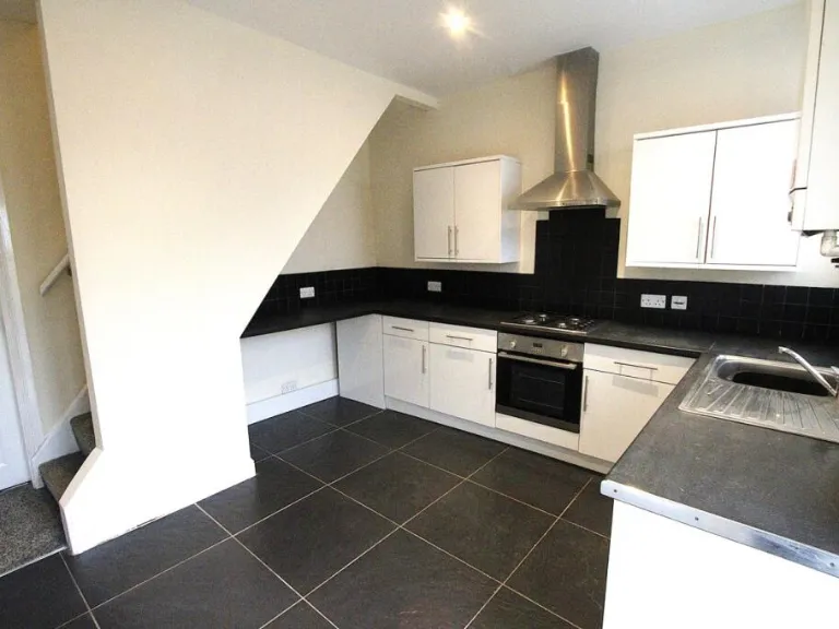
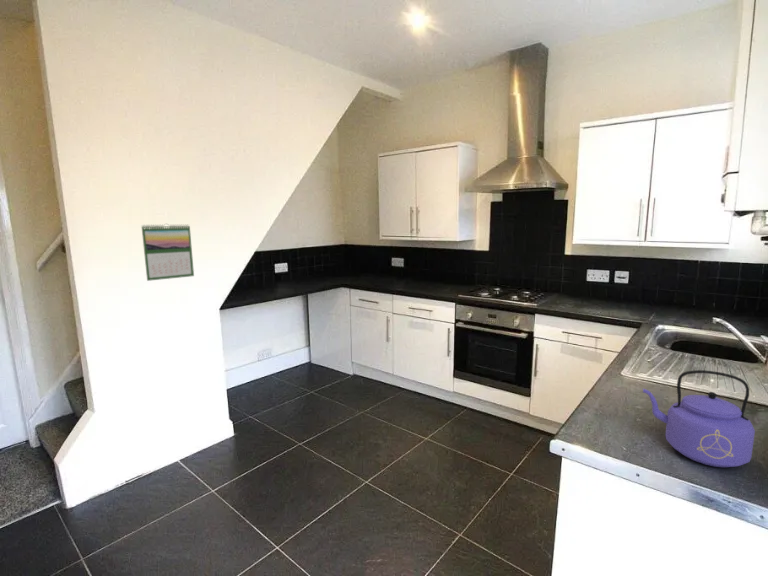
+ kettle [642,369,756,468]
+ calendar [140,223,195,282]
